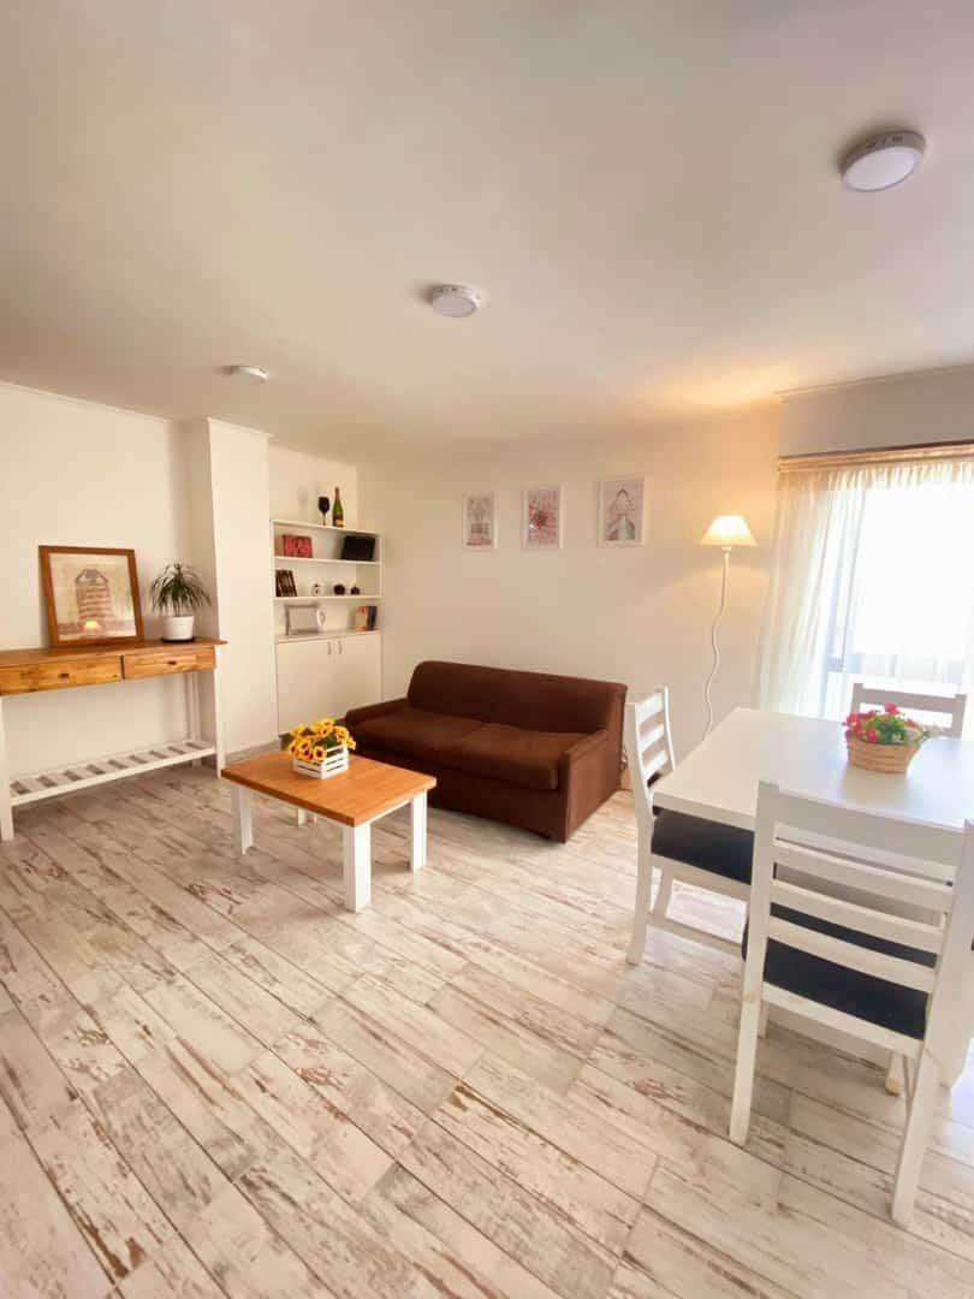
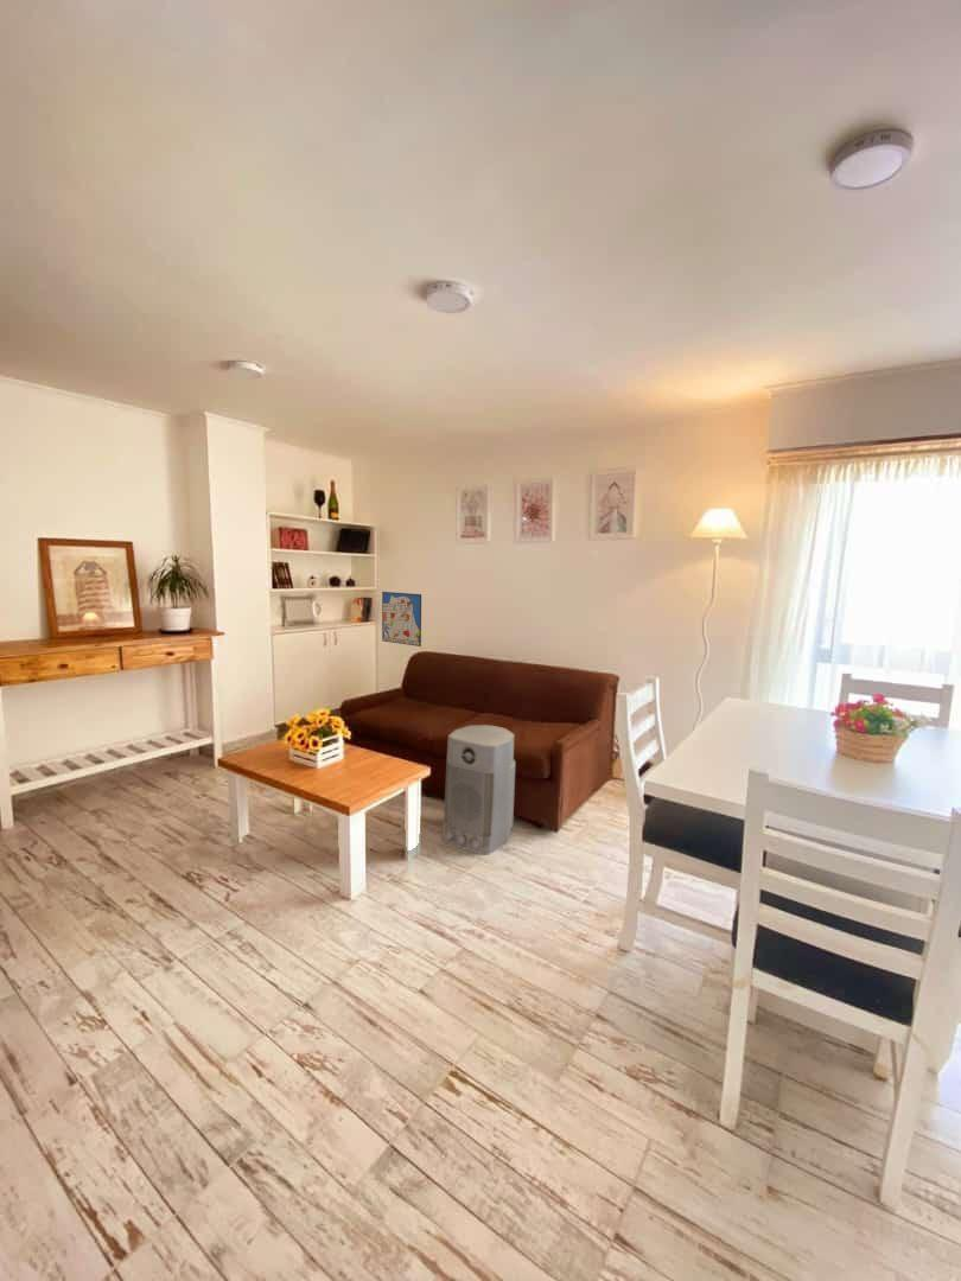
+ wall art [381,591,422,648]
+ air purifier [441,724,516,856]
